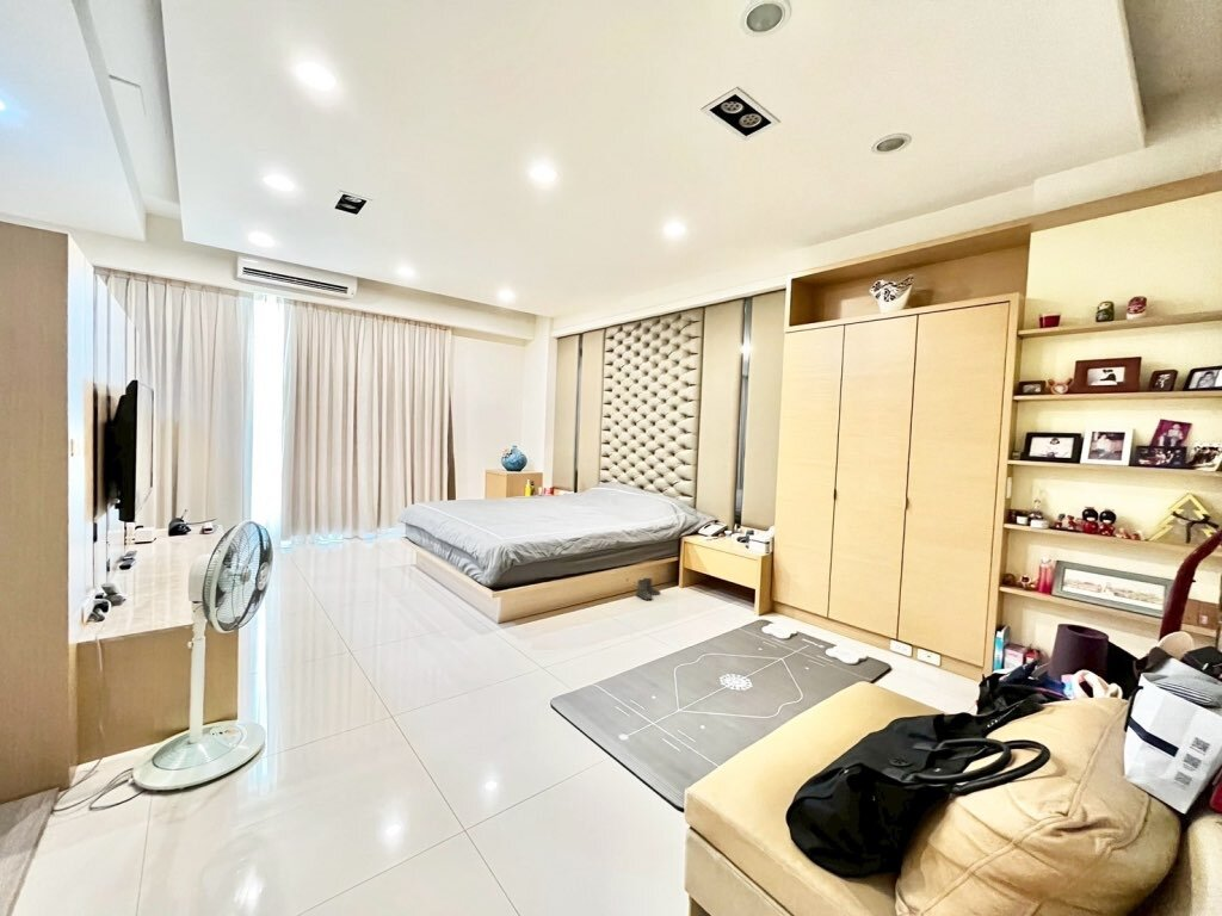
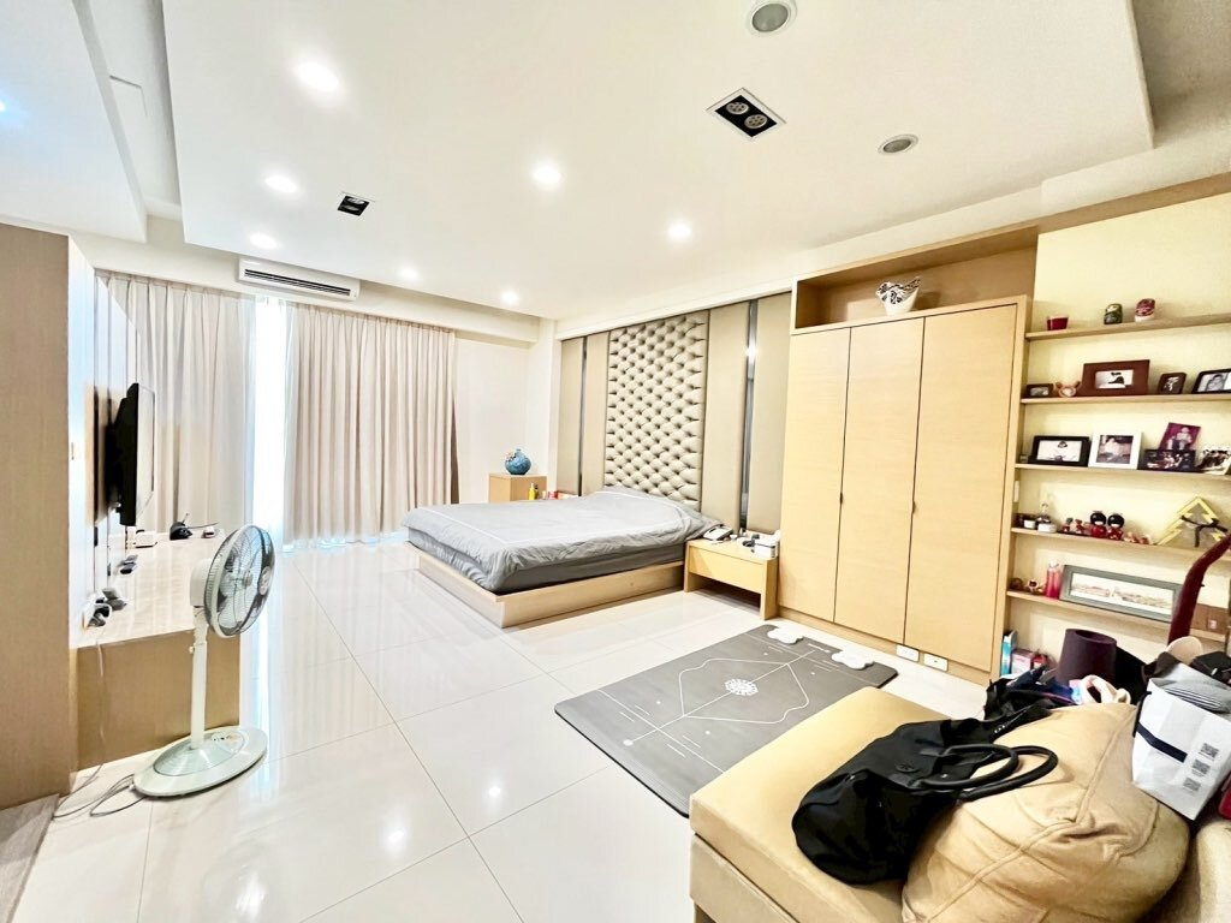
- boots [635,577,661,601]
